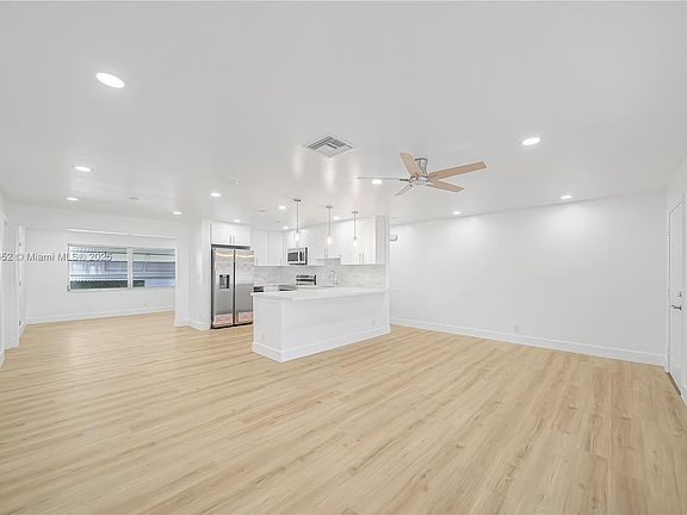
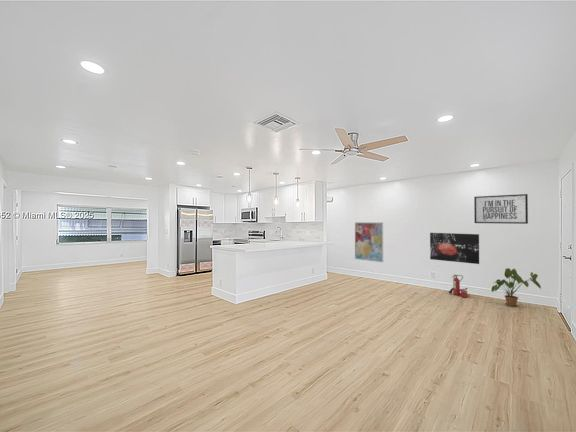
+ wall art [354,221,384,263]
+ wall art [429,232,480,265]
+ fire extinguisher [448,274,468,299]
+ house plant [490,267,542,308]
+ mirror [473,193,529,225]
